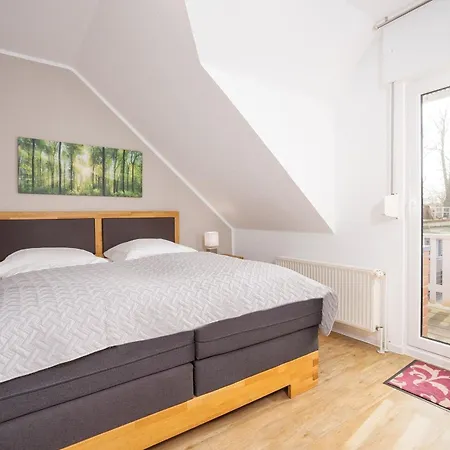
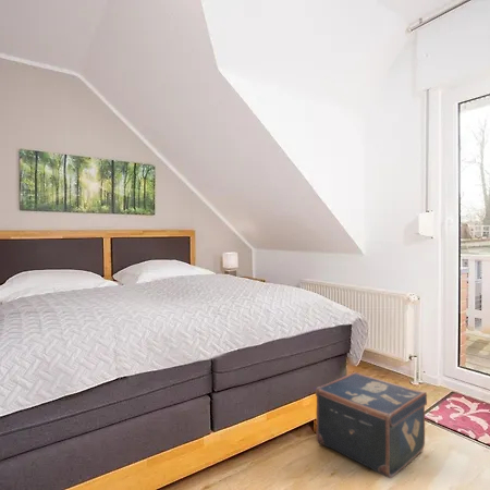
+ suitcase [315,371,428,479]
